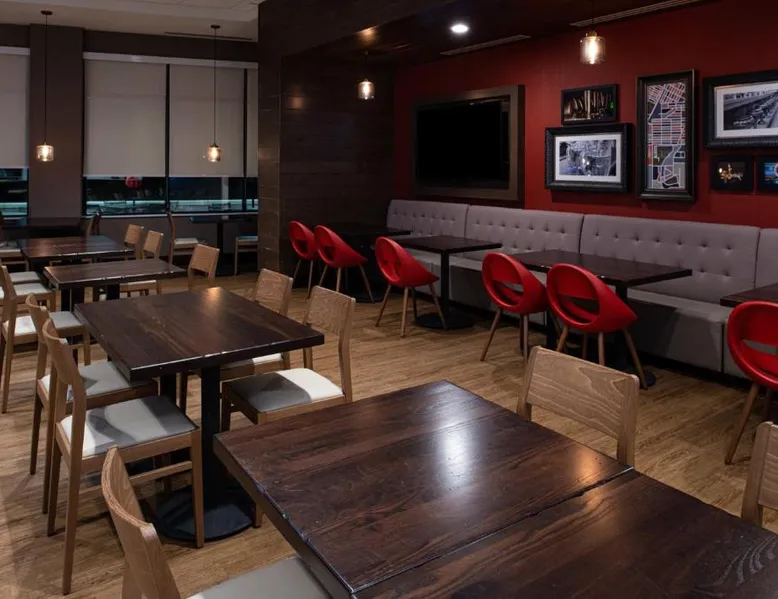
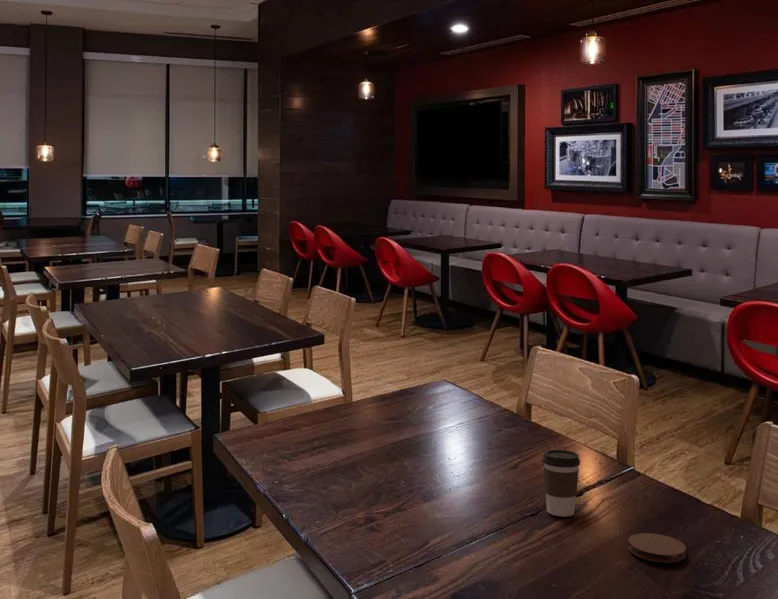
+ coffee cup [542,449,581,517]
+ coaster [627,532,687,564]
